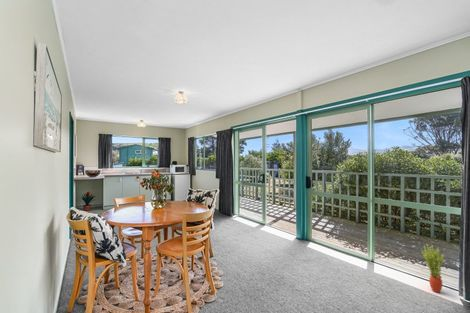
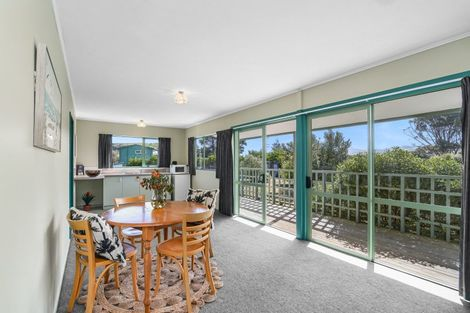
- potted plant [420,243,445,294]
